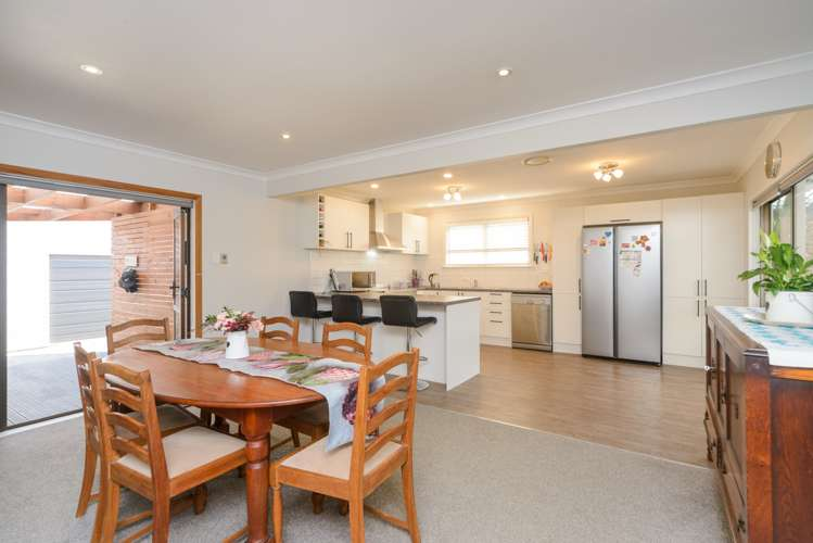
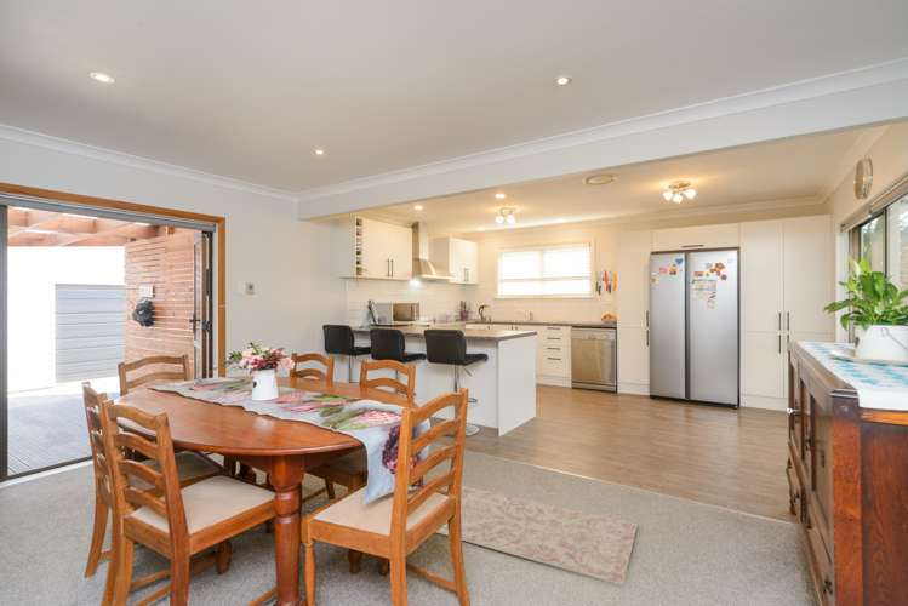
+ rug [435,485,639,587]
